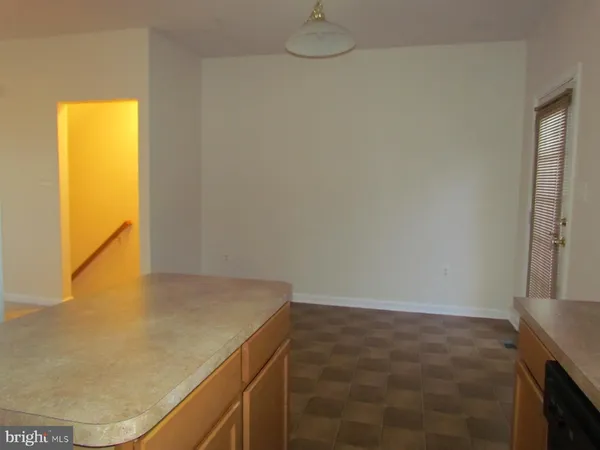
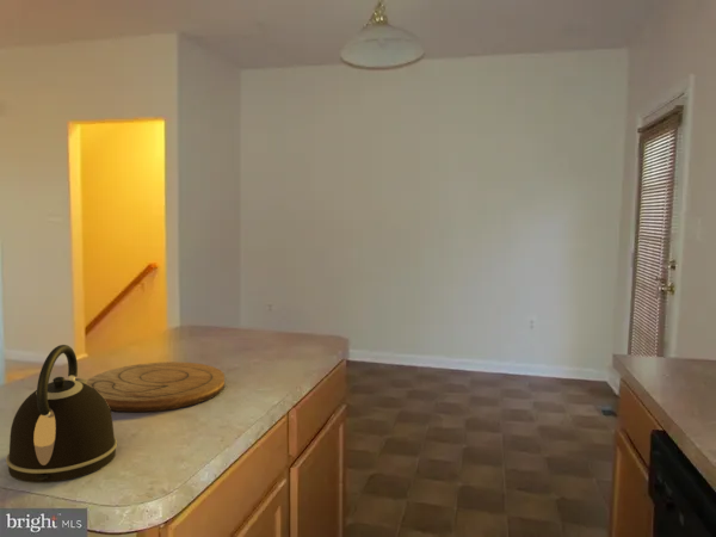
+ kettle [5,344,118,483]
+ cutting board [86,360,226,413]
